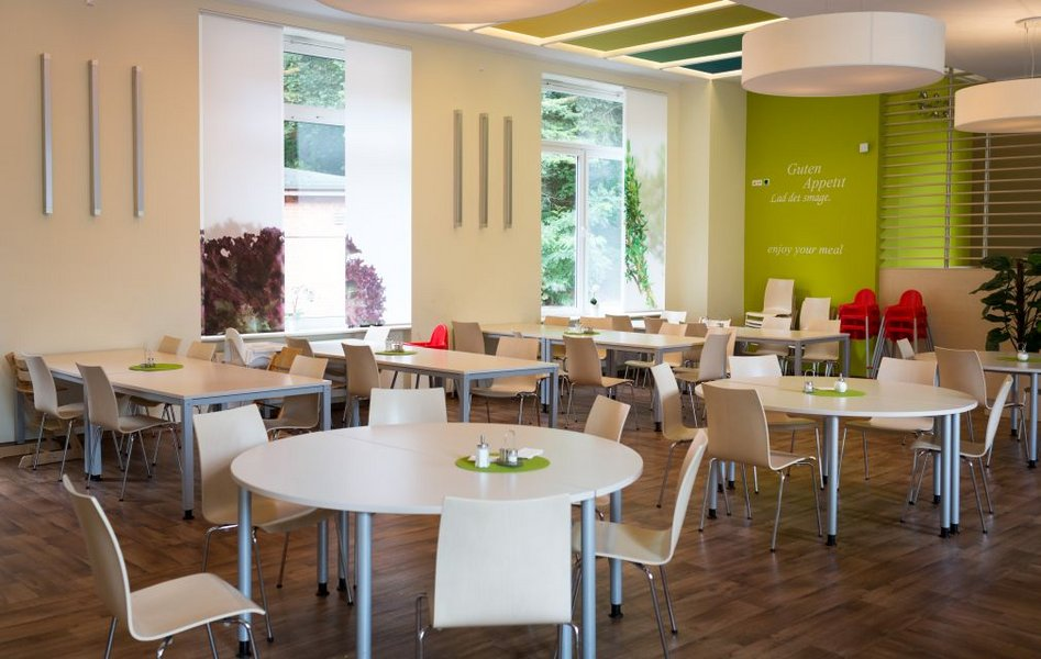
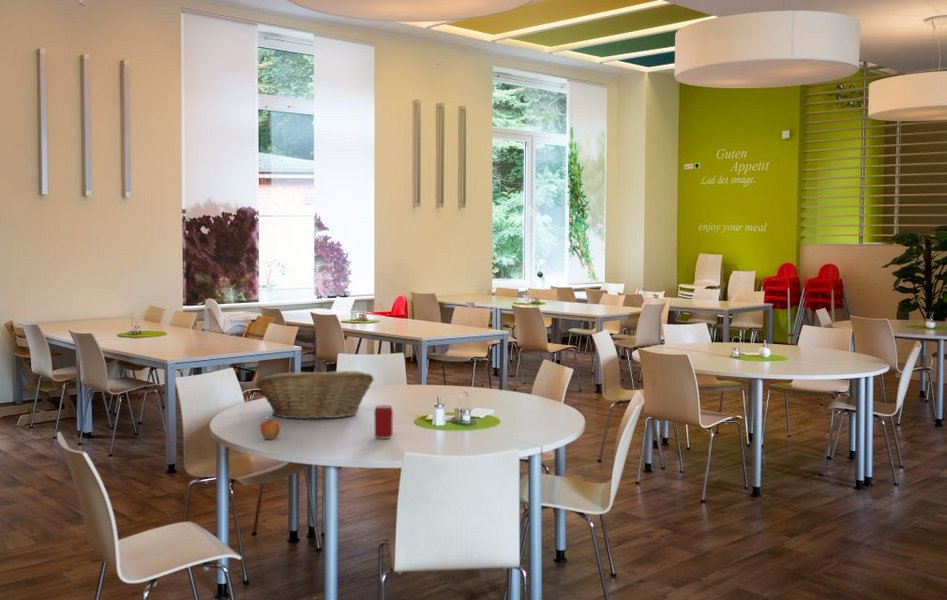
+ apple [259,419,281,440]
+ beer can [374,404,394,440]
+ fruit basket [255,370,375,420]
